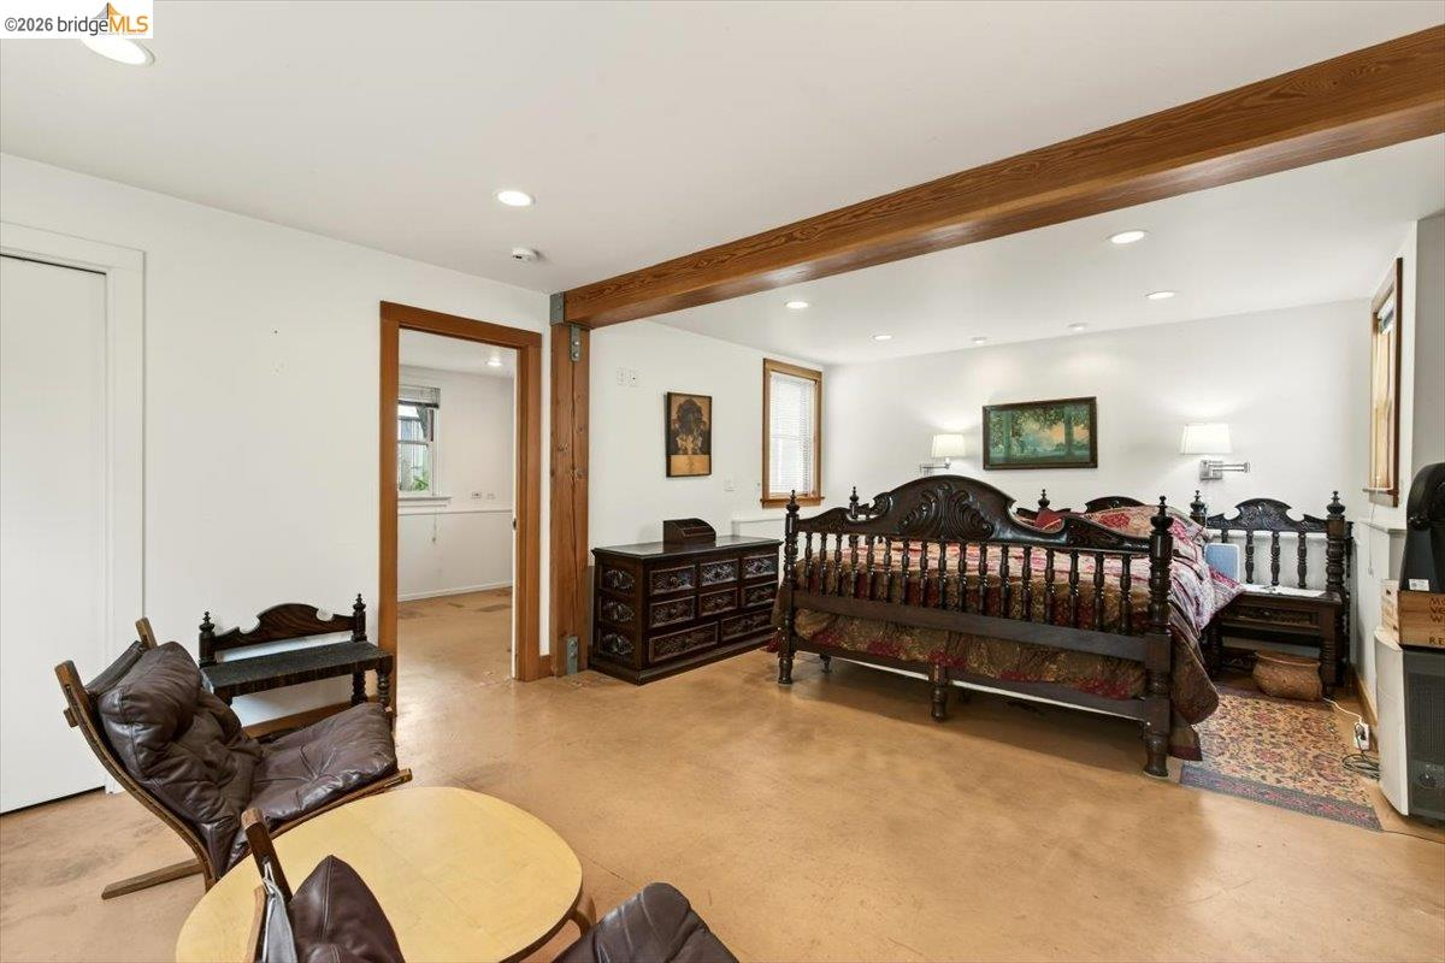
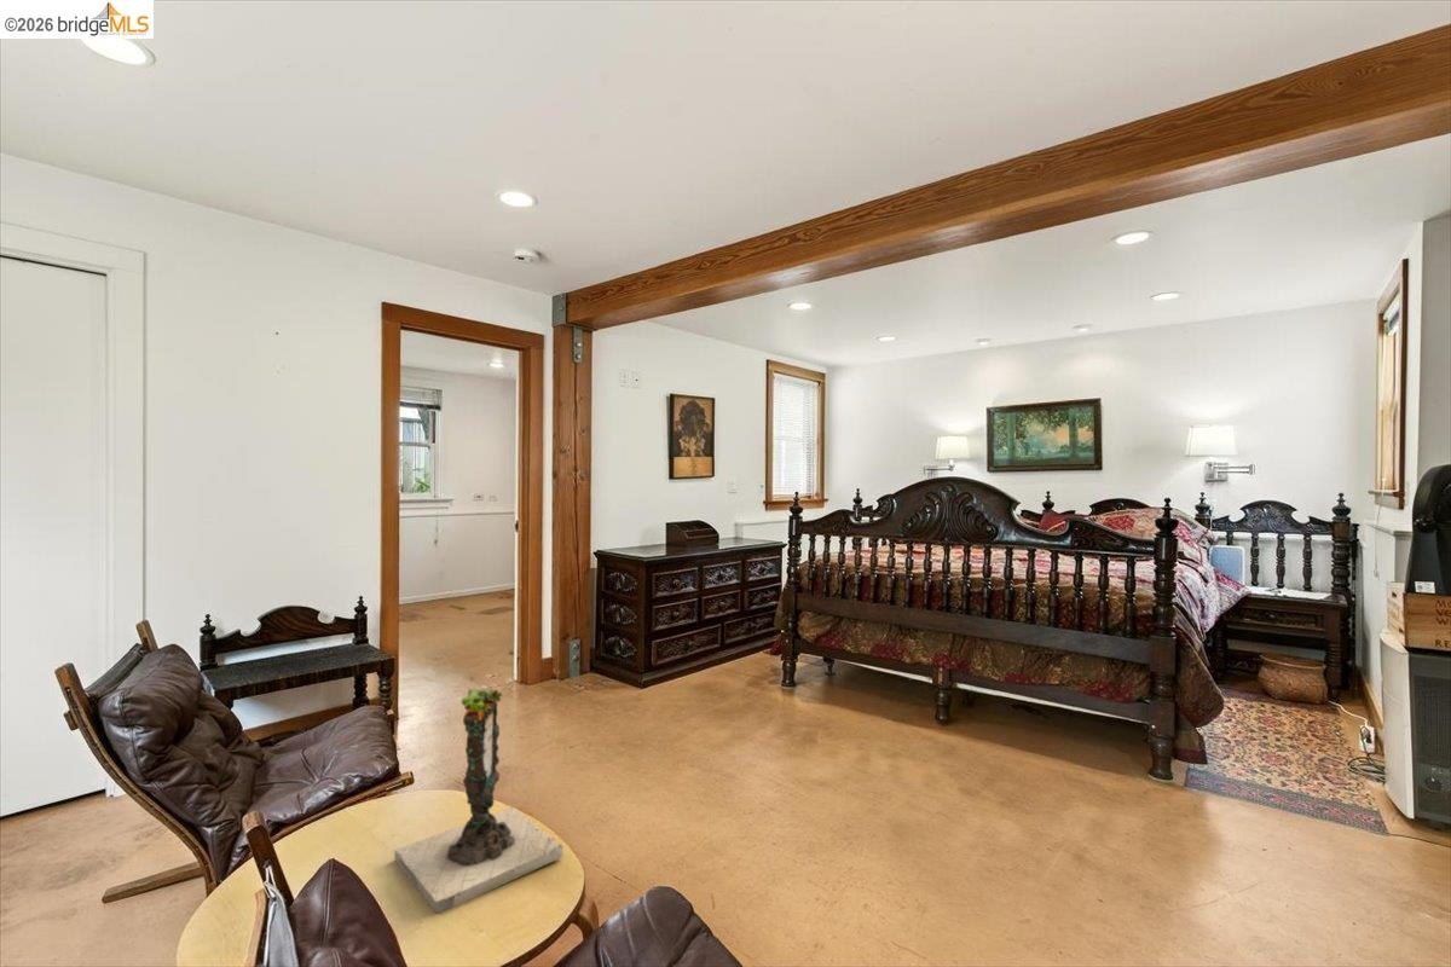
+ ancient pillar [393,674,565,915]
